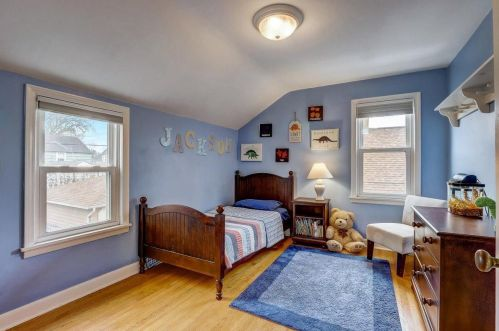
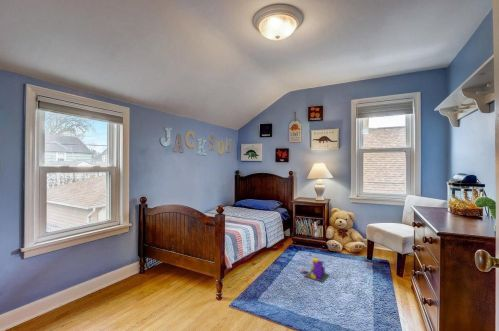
+ toy house [300,257,331,283]
